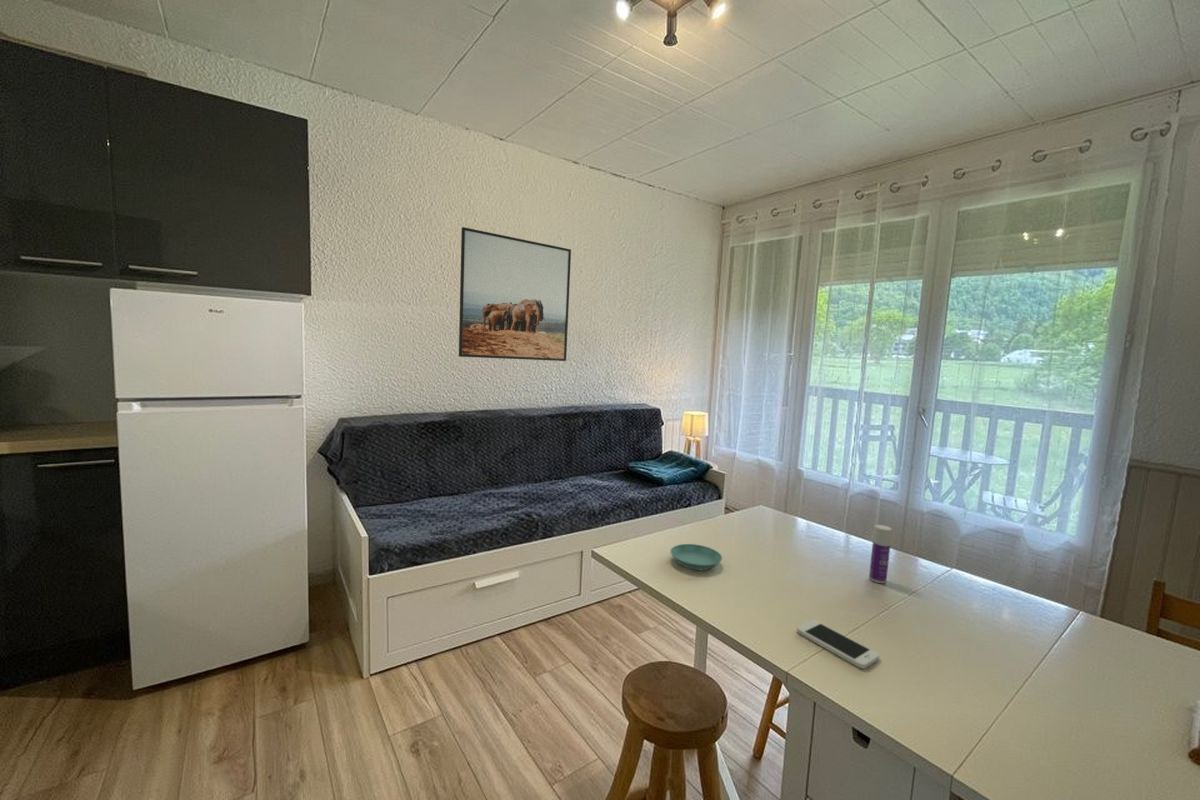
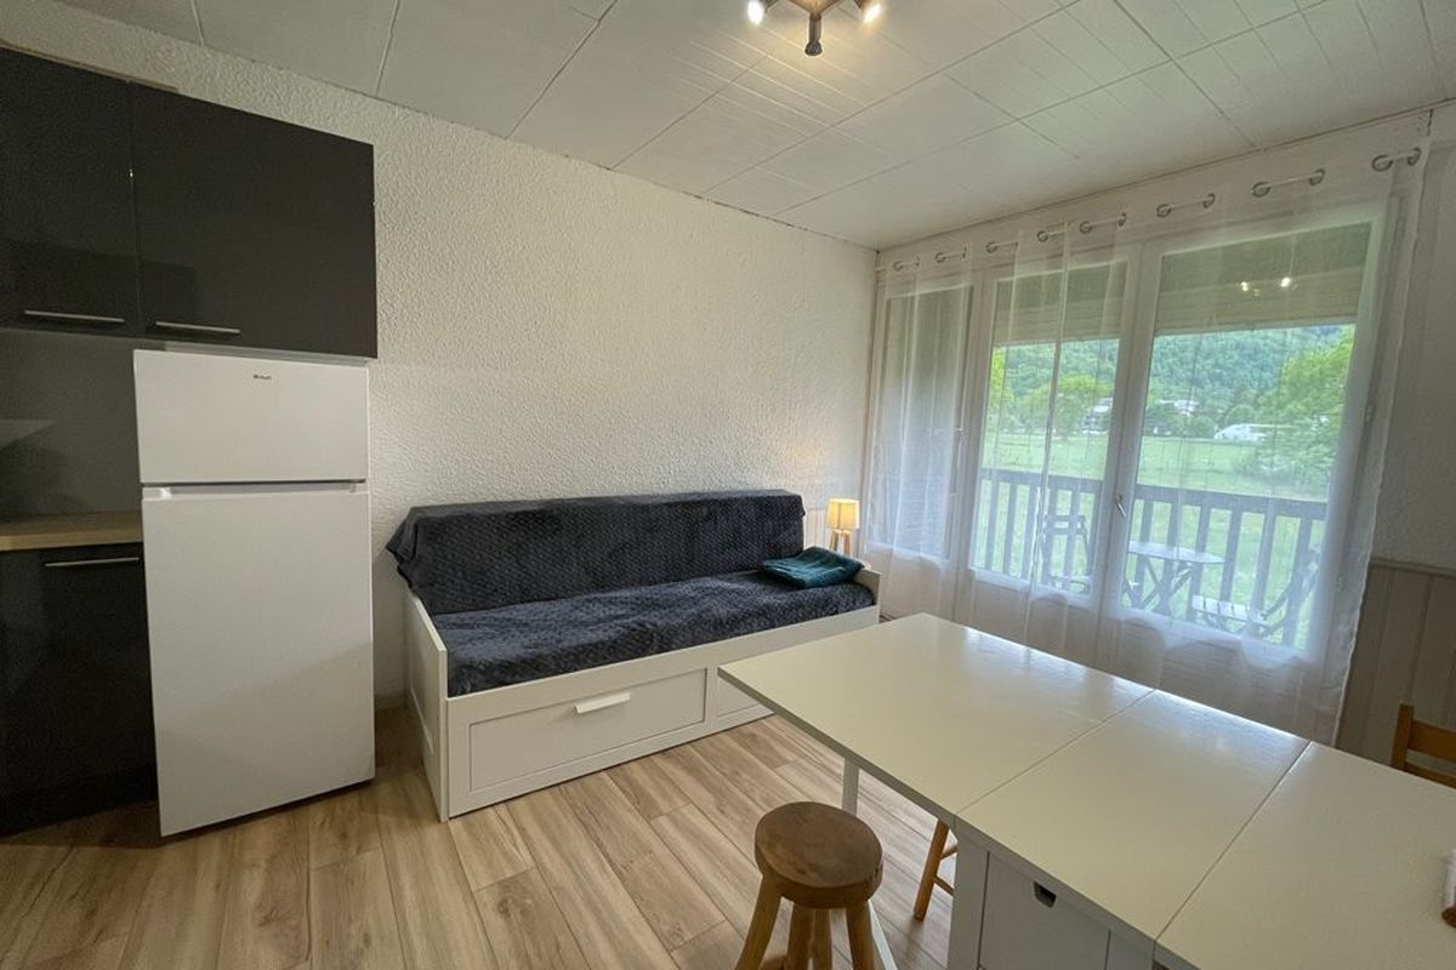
- saucer [669,543,723,571]
- bottle [868,524,893,584]
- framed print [458,226,572,362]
- smartphone [796,619,881,669]
